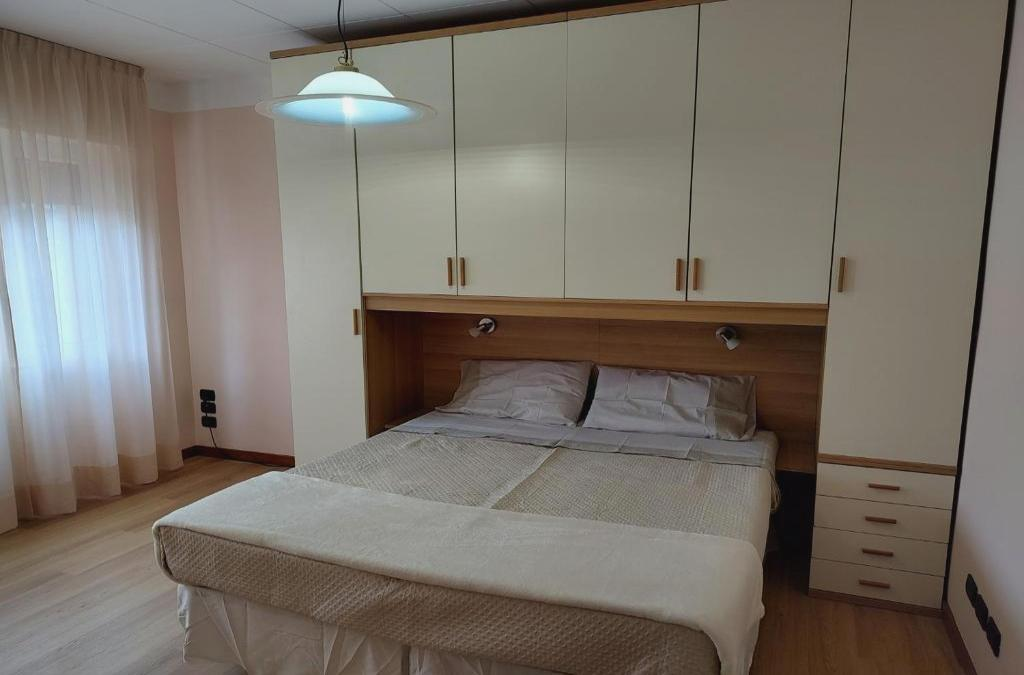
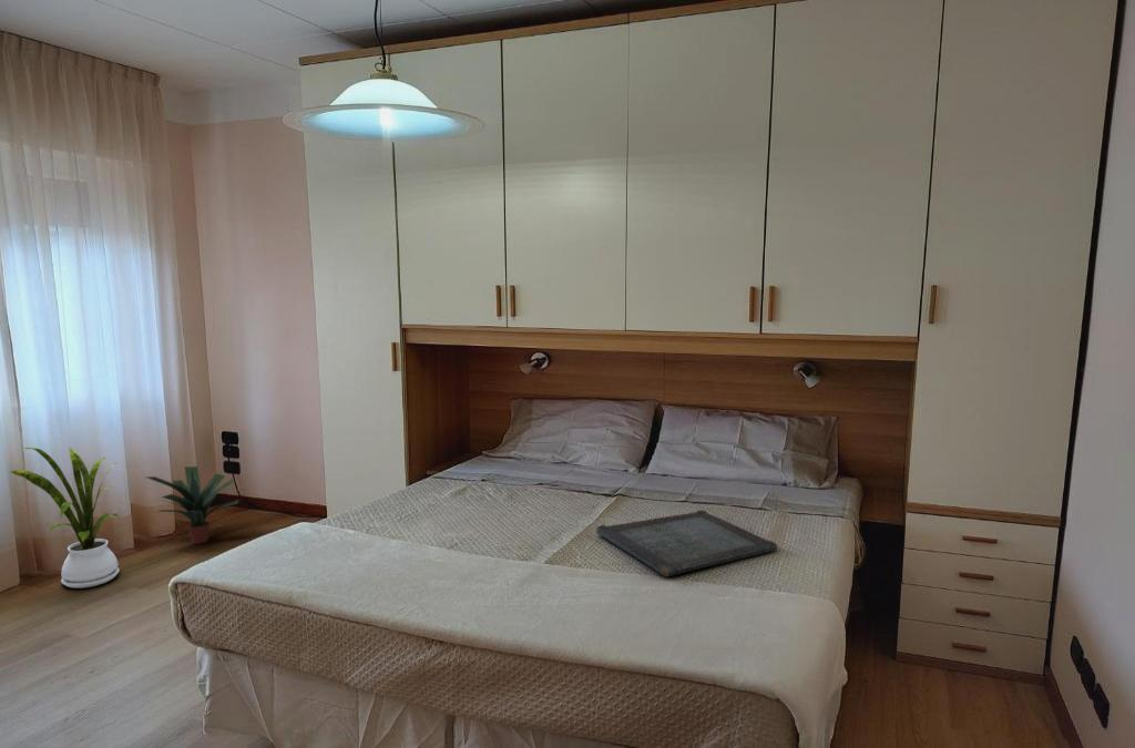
+ serving tray [595,509,779,578]
+ house plant [9,447,120,590]
+ potted plant [145,465,241,545]
